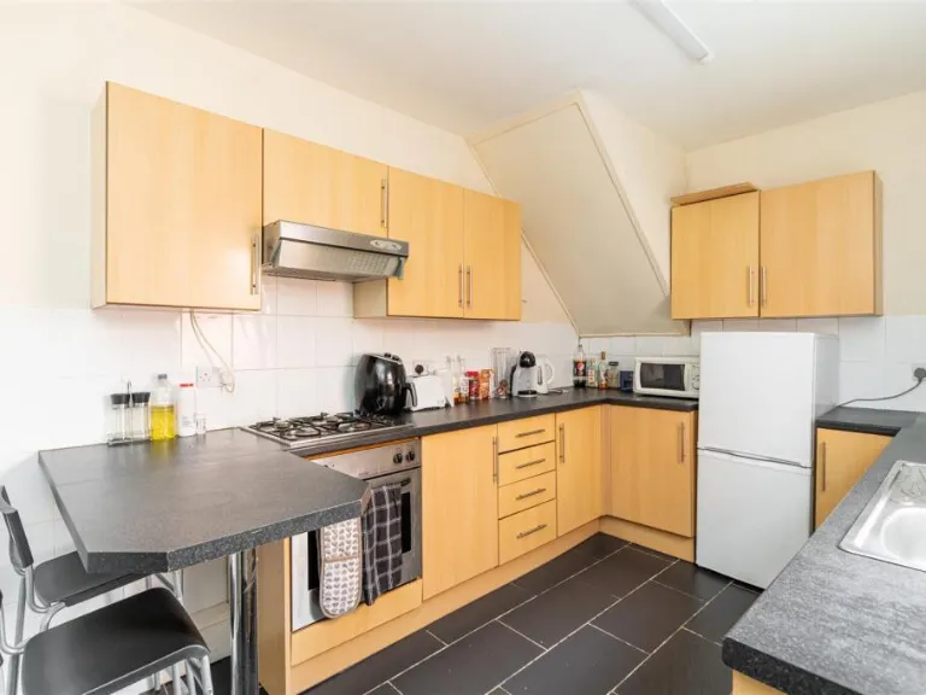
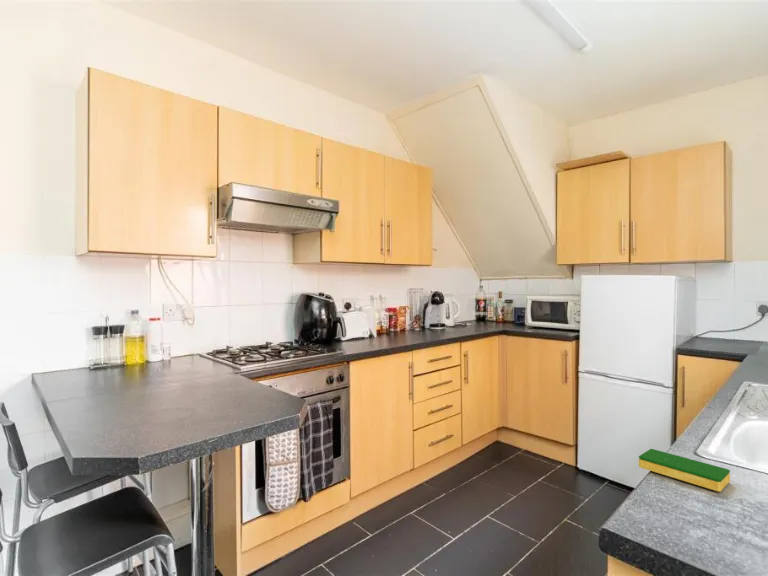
+ dish sponge [638,448,731,492]
